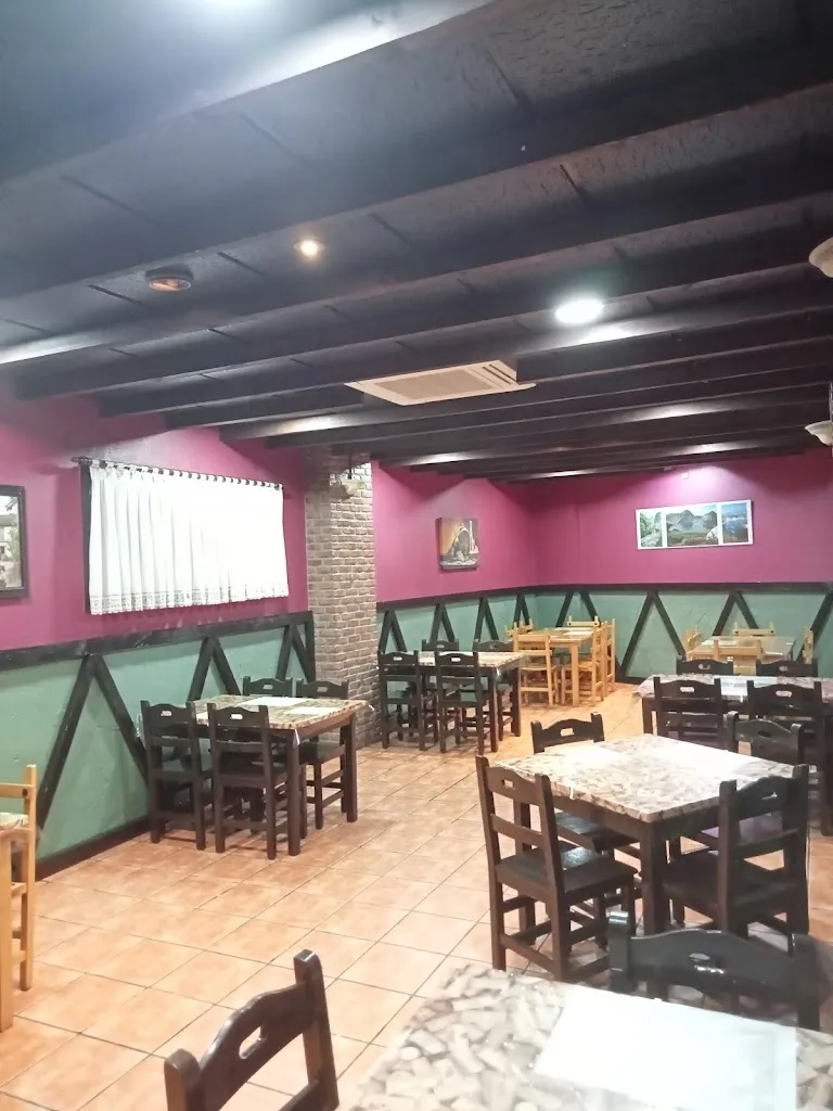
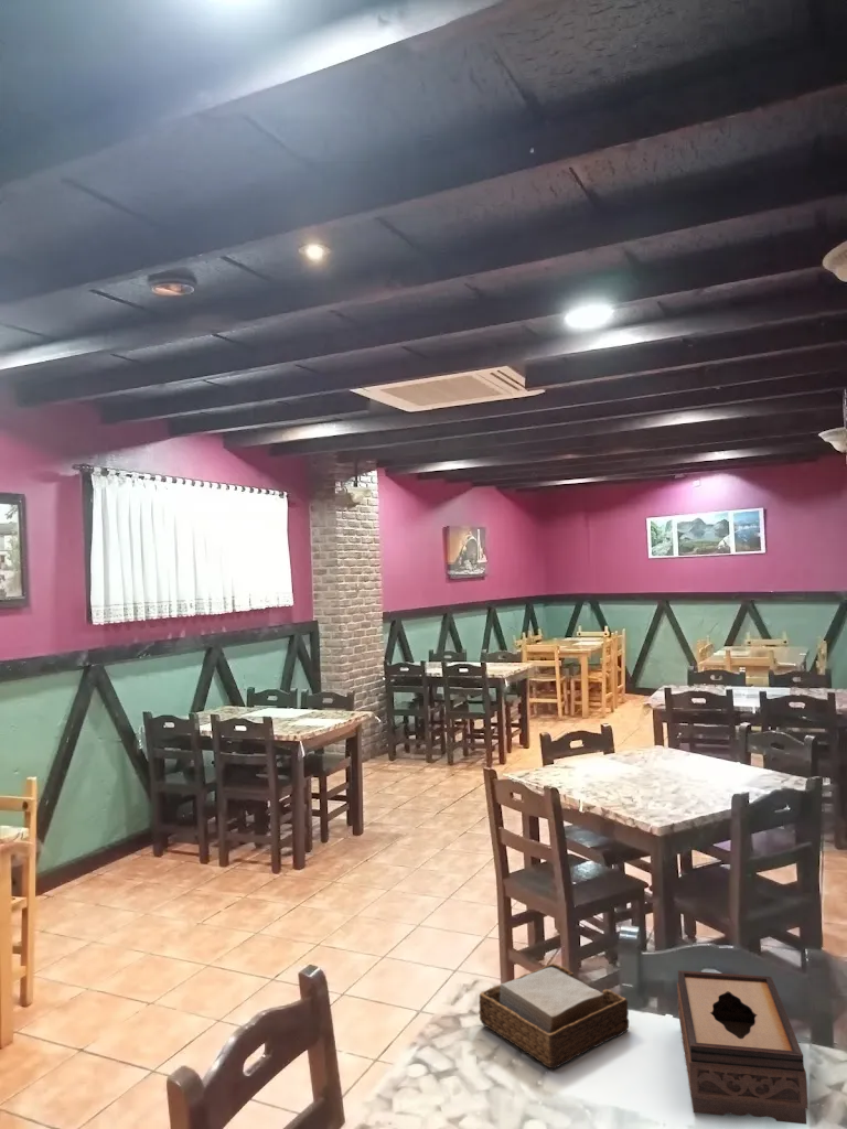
+ tissue box [676,969,810,1126]
+ napkin holder [478,963,630,1069]
